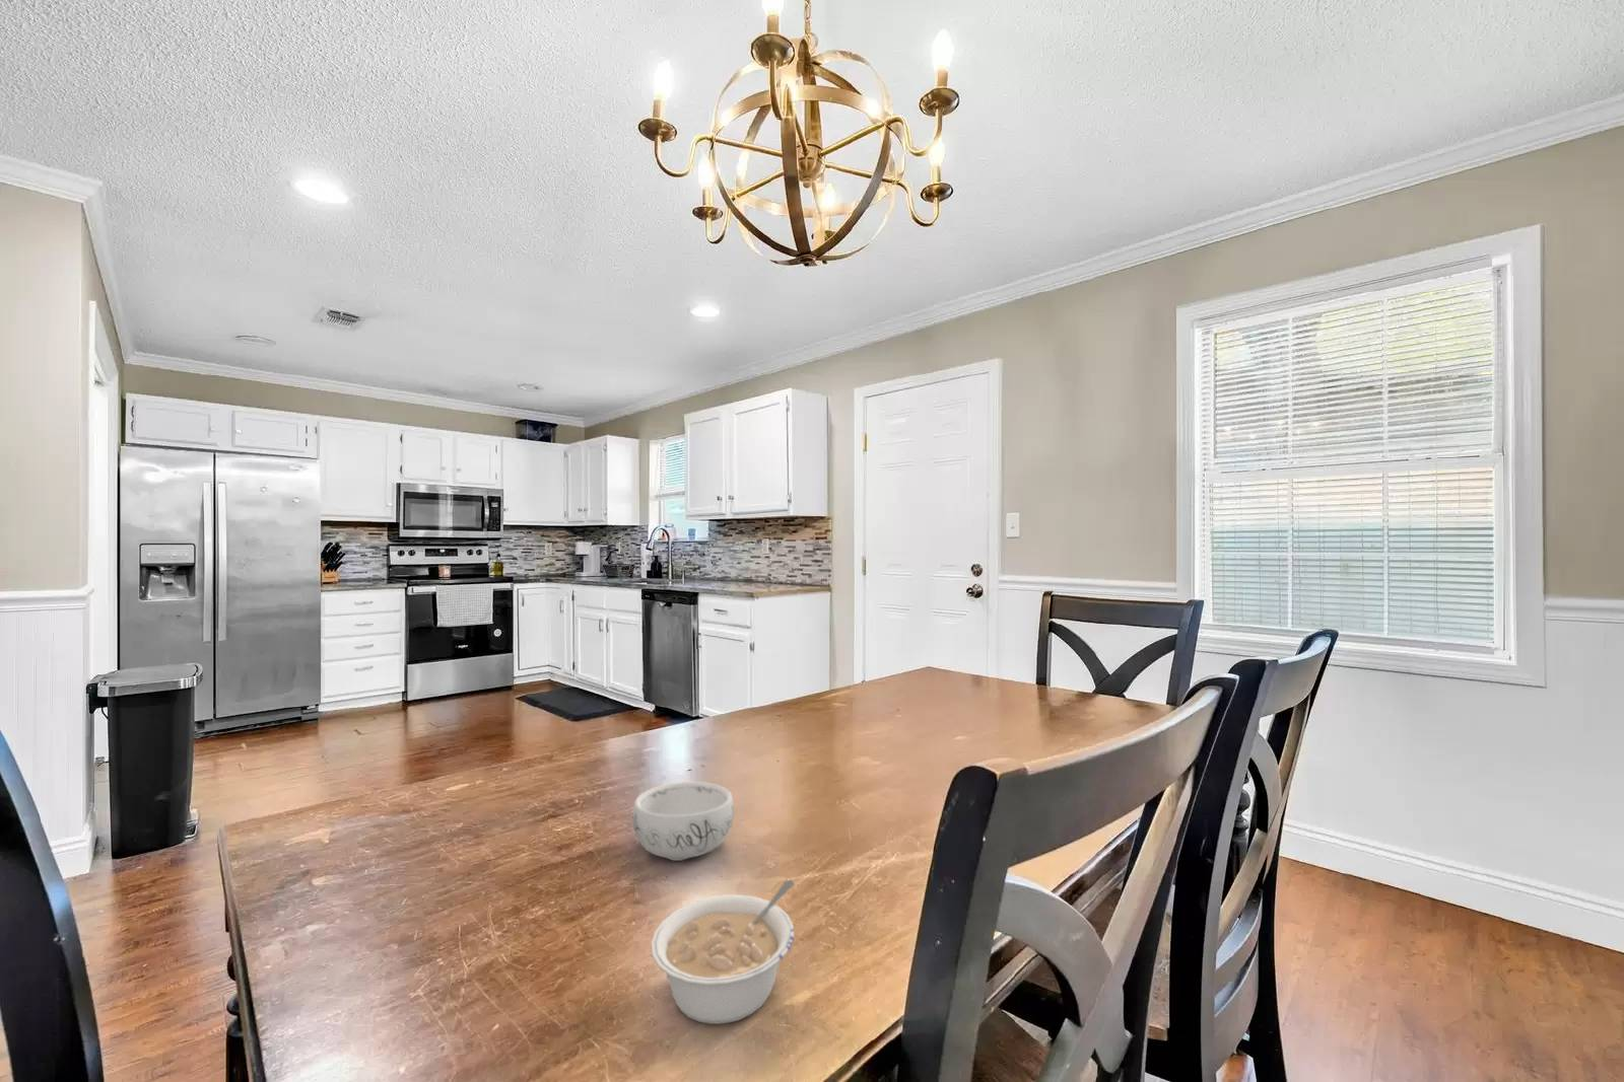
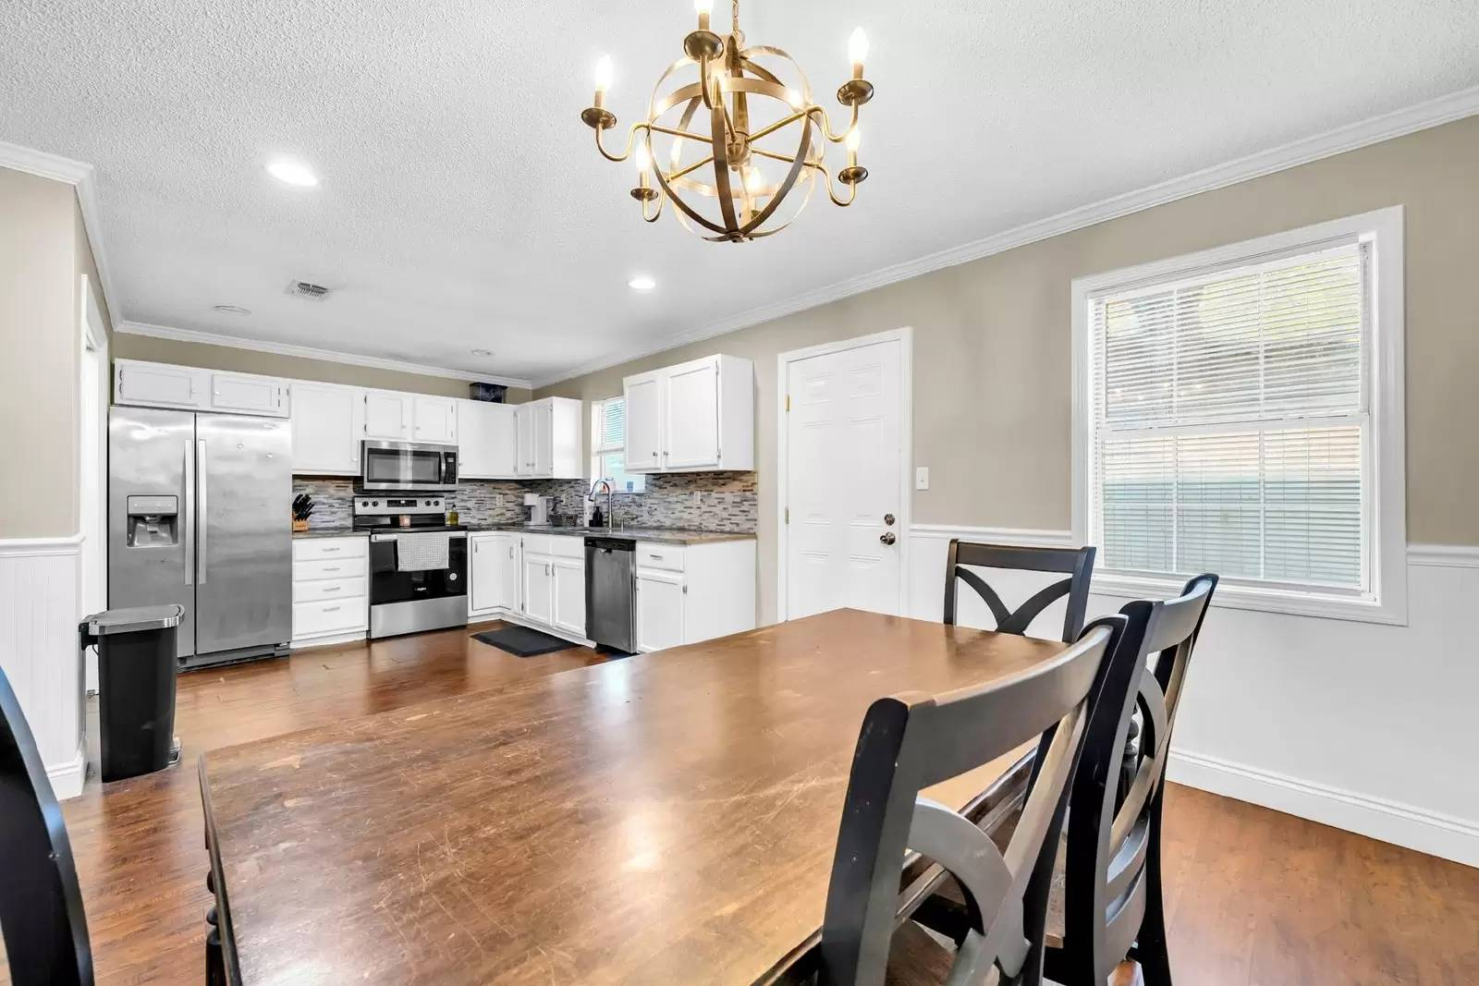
- legume [650,879,796,1025]
- decorative bowl [632,781,735,862]
